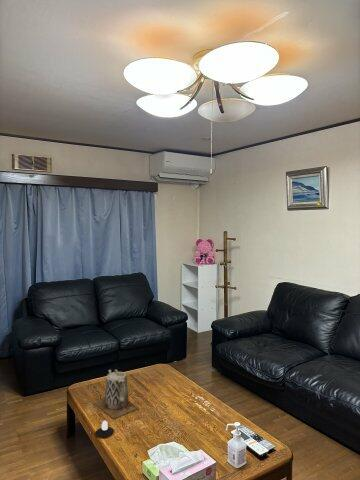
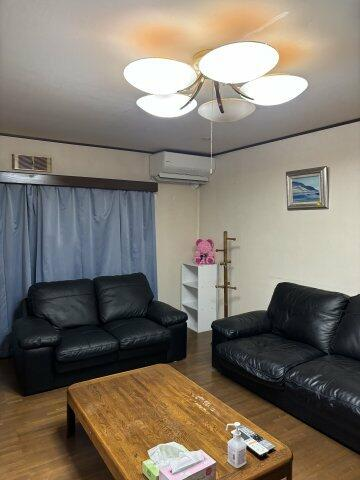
- teapot [92,369,139,420]
- candle [94,420,115,439]
